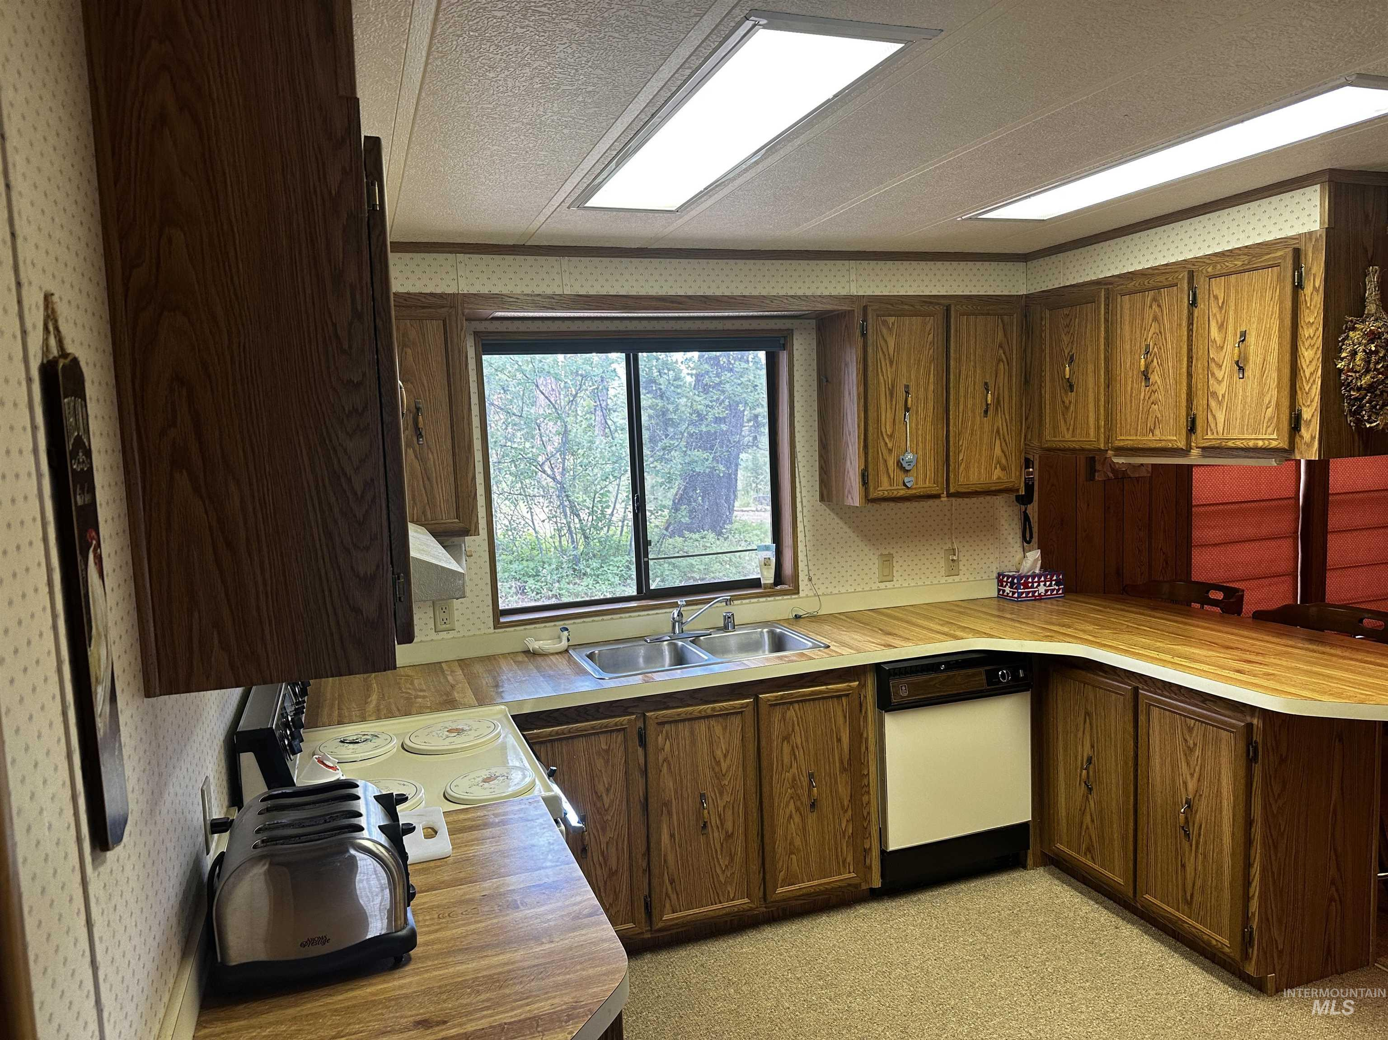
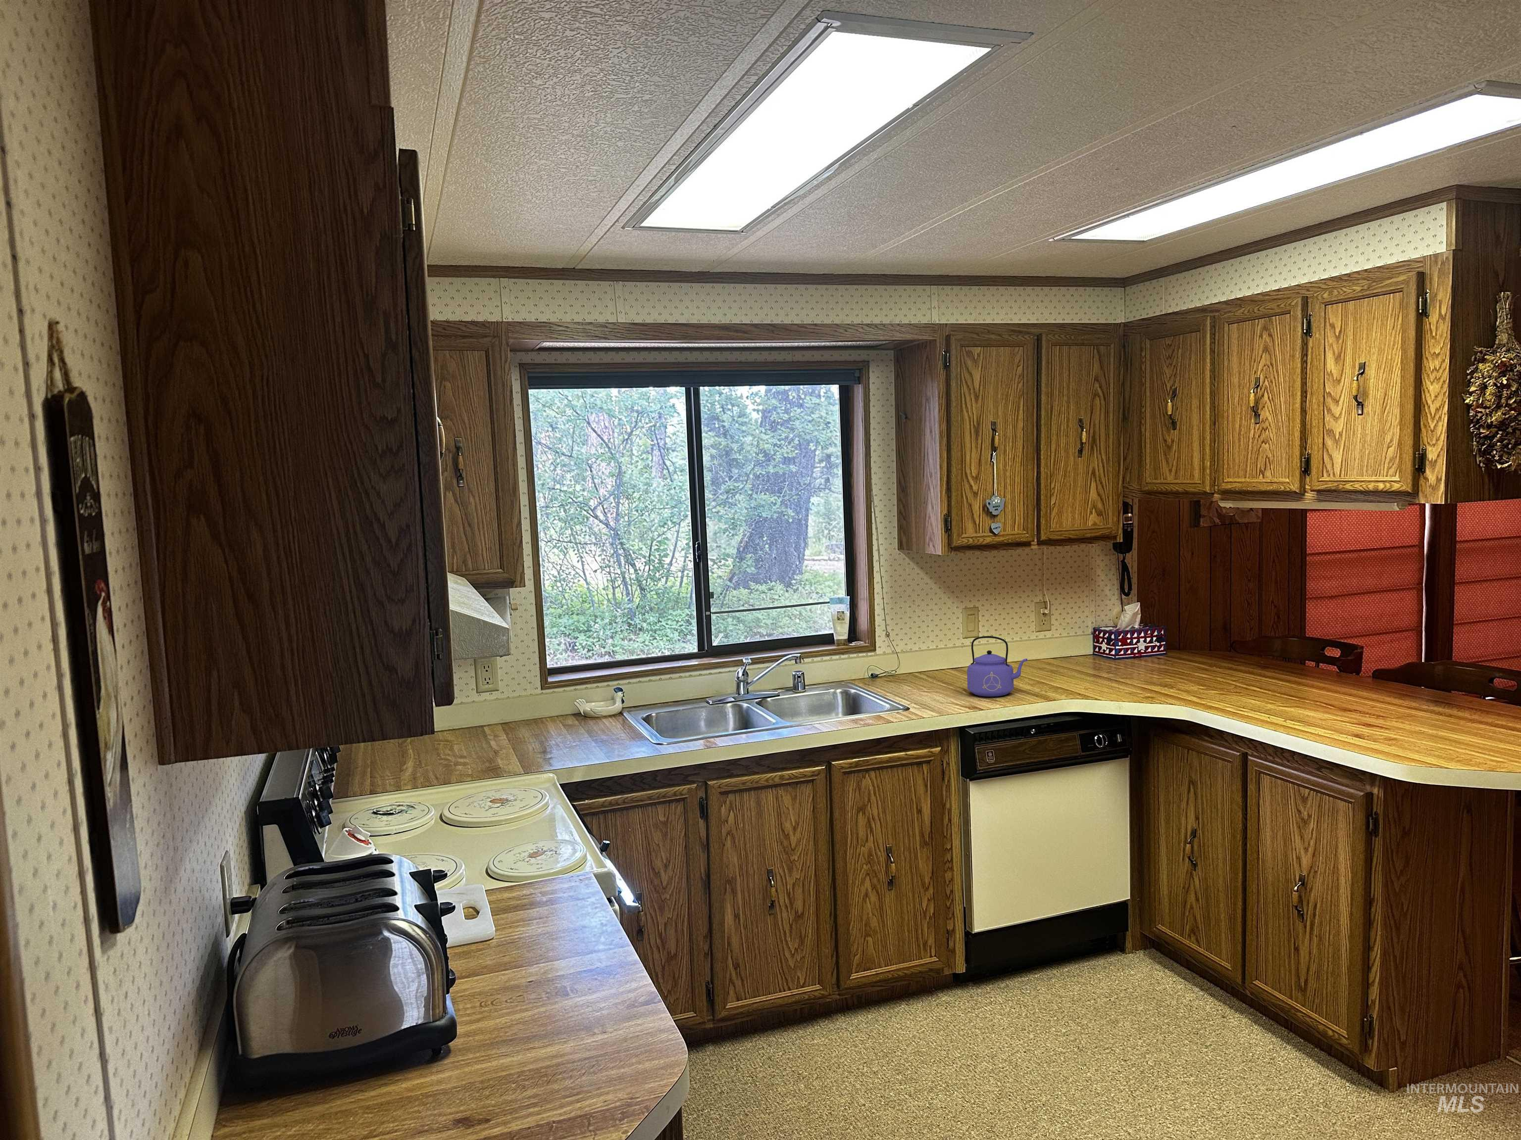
+ kettle [966,636,1028,697]
